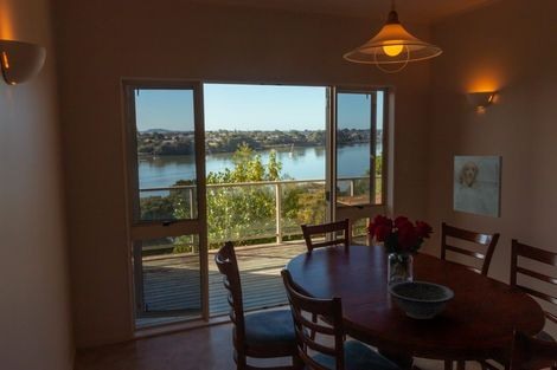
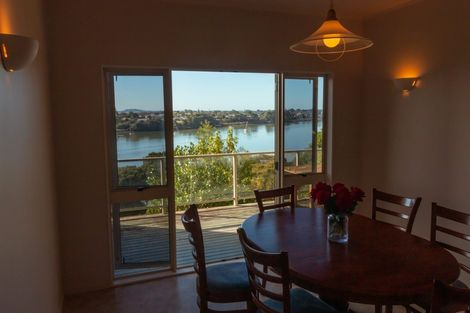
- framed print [453,155,504,219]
- decorative bowl [386,280,456,320]
